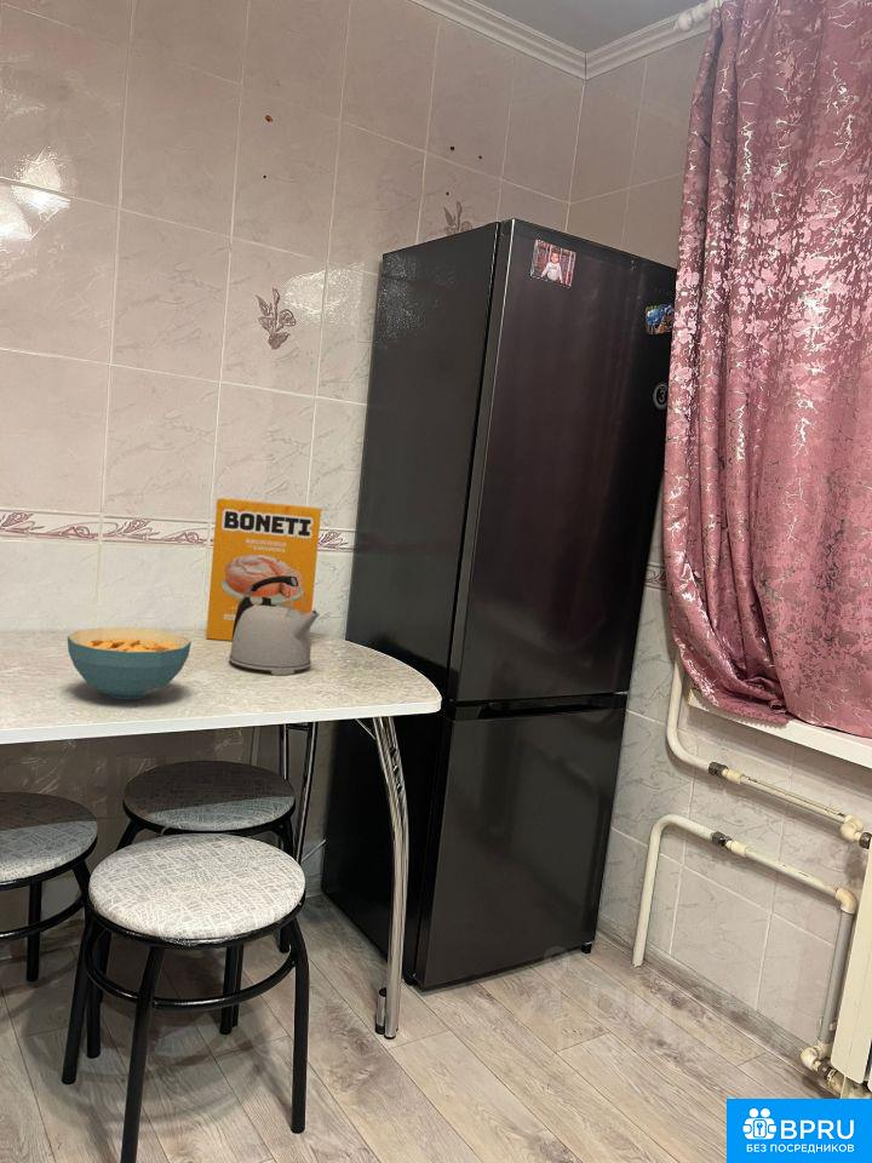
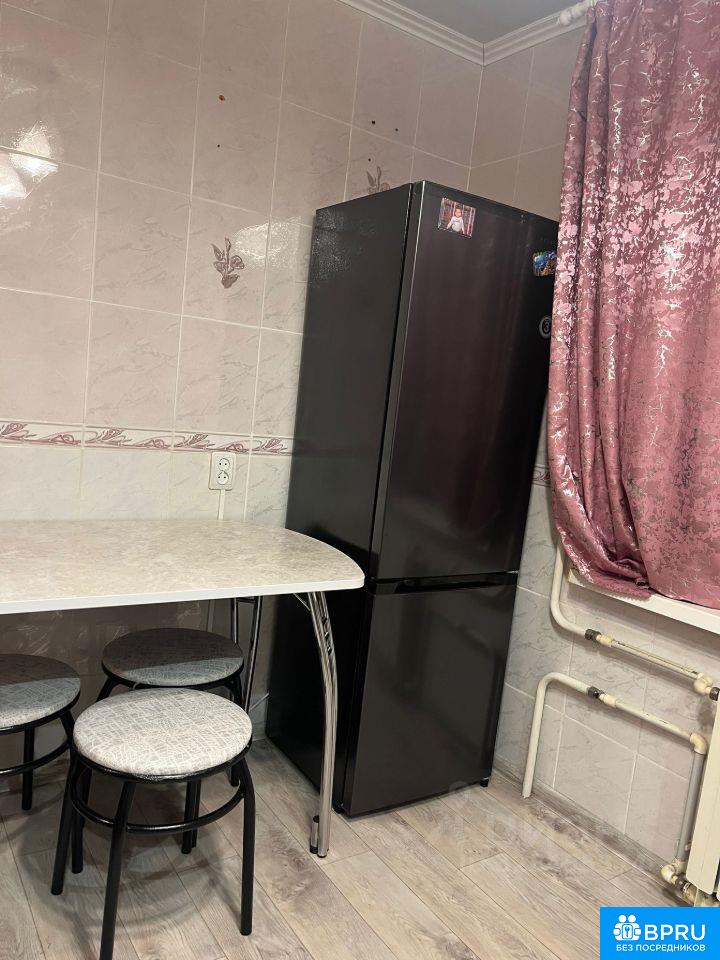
- cereal bowl [67,626,193,700]
- kettle [228,575,321,676]
- cereal box [205,497,322,642]
